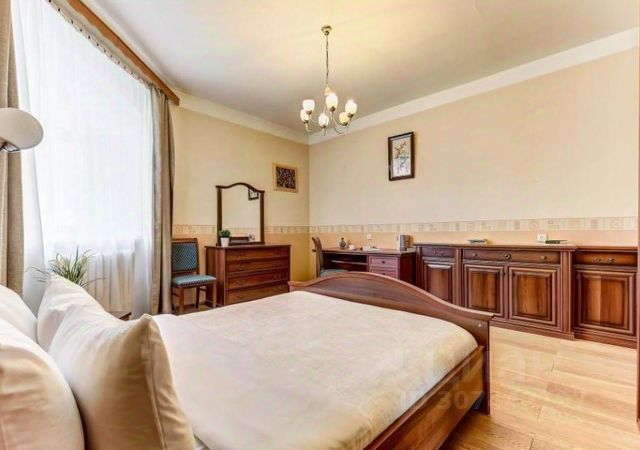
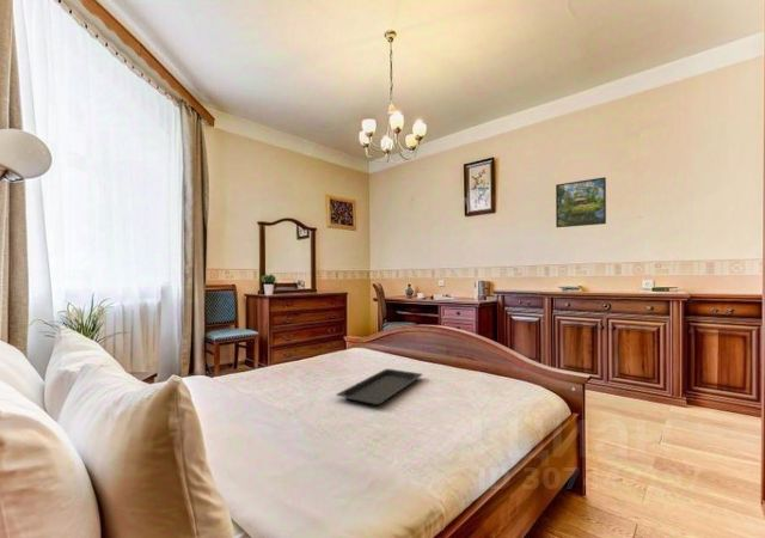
+ serving tray [336,368,424,406]
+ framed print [555,176,607,228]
